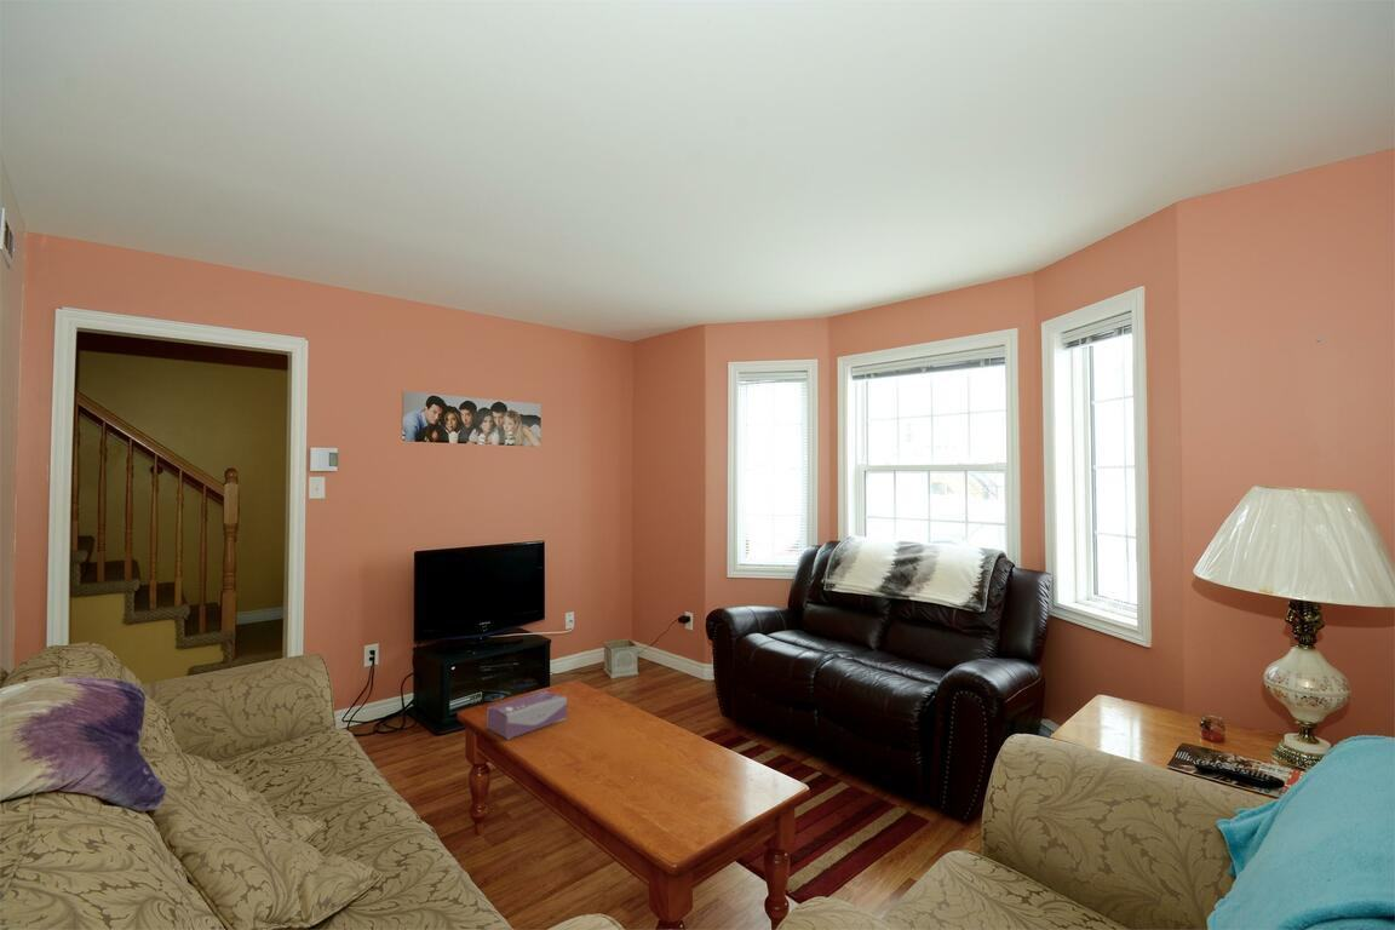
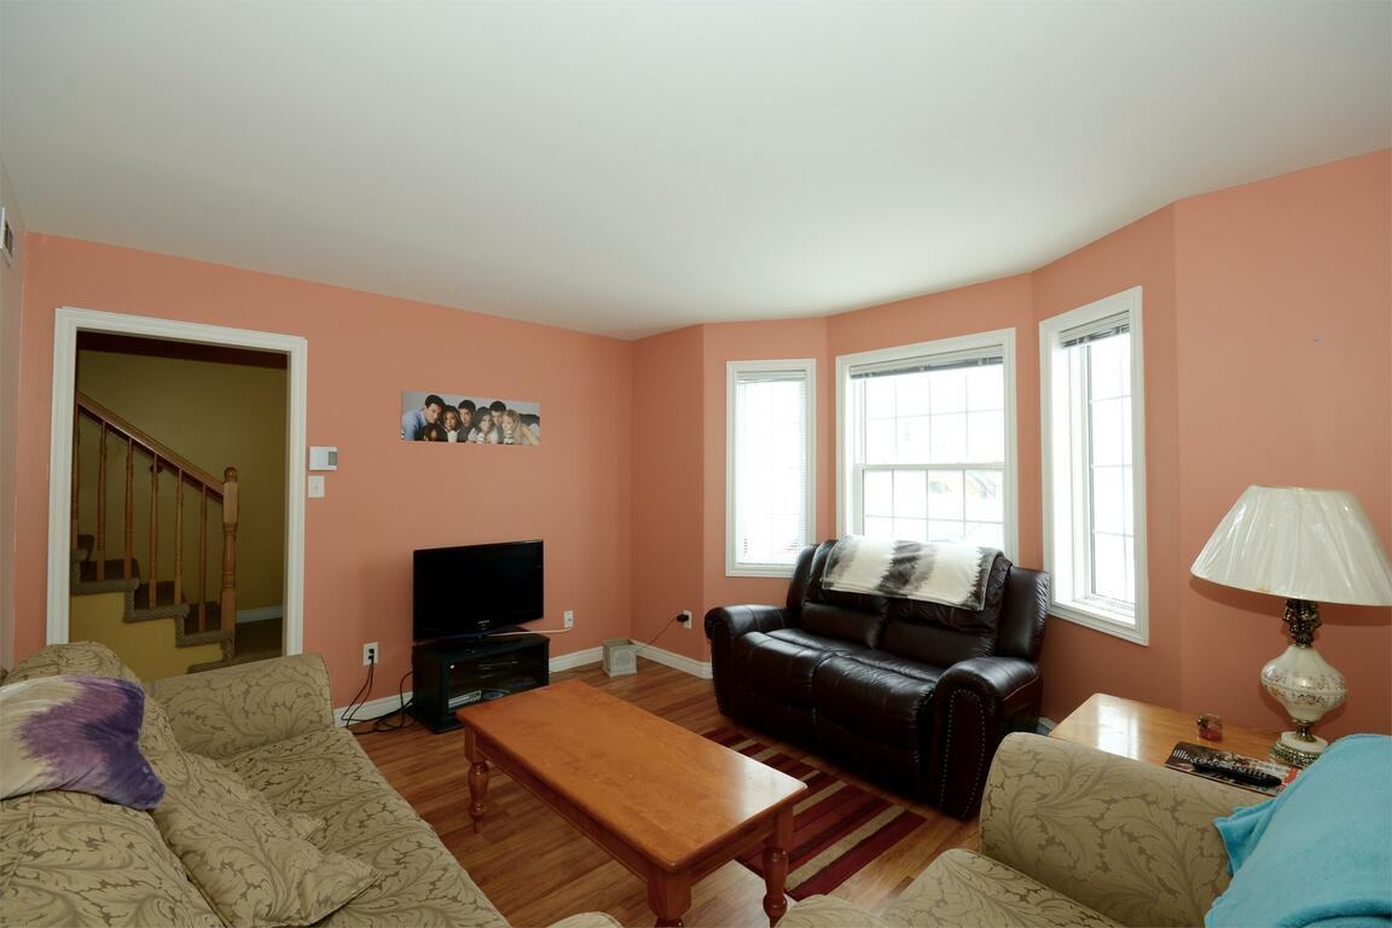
- tissue box [486,689,568,740]
